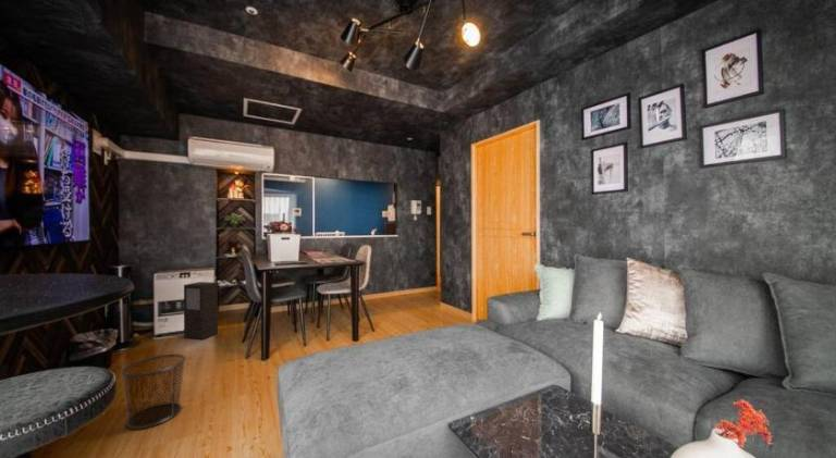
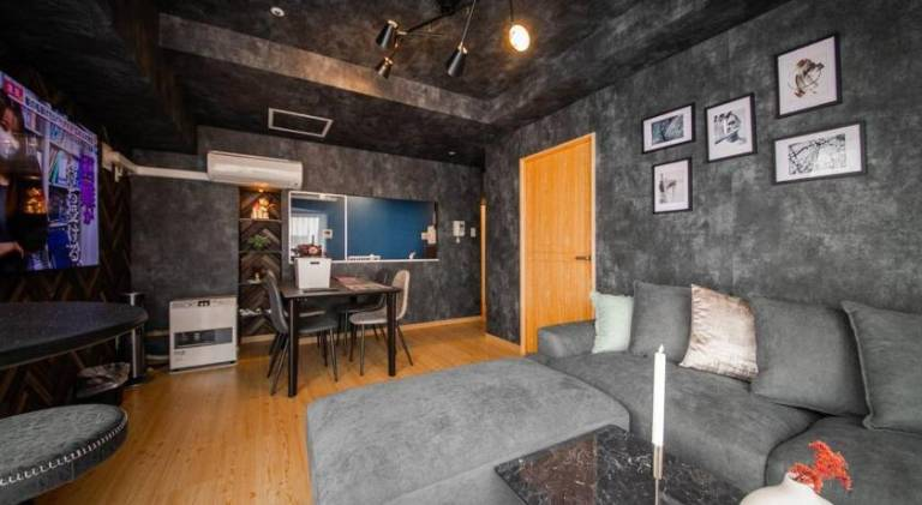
- waste bin [120,354,187,430]
- cabinet [183,281,219,341]
